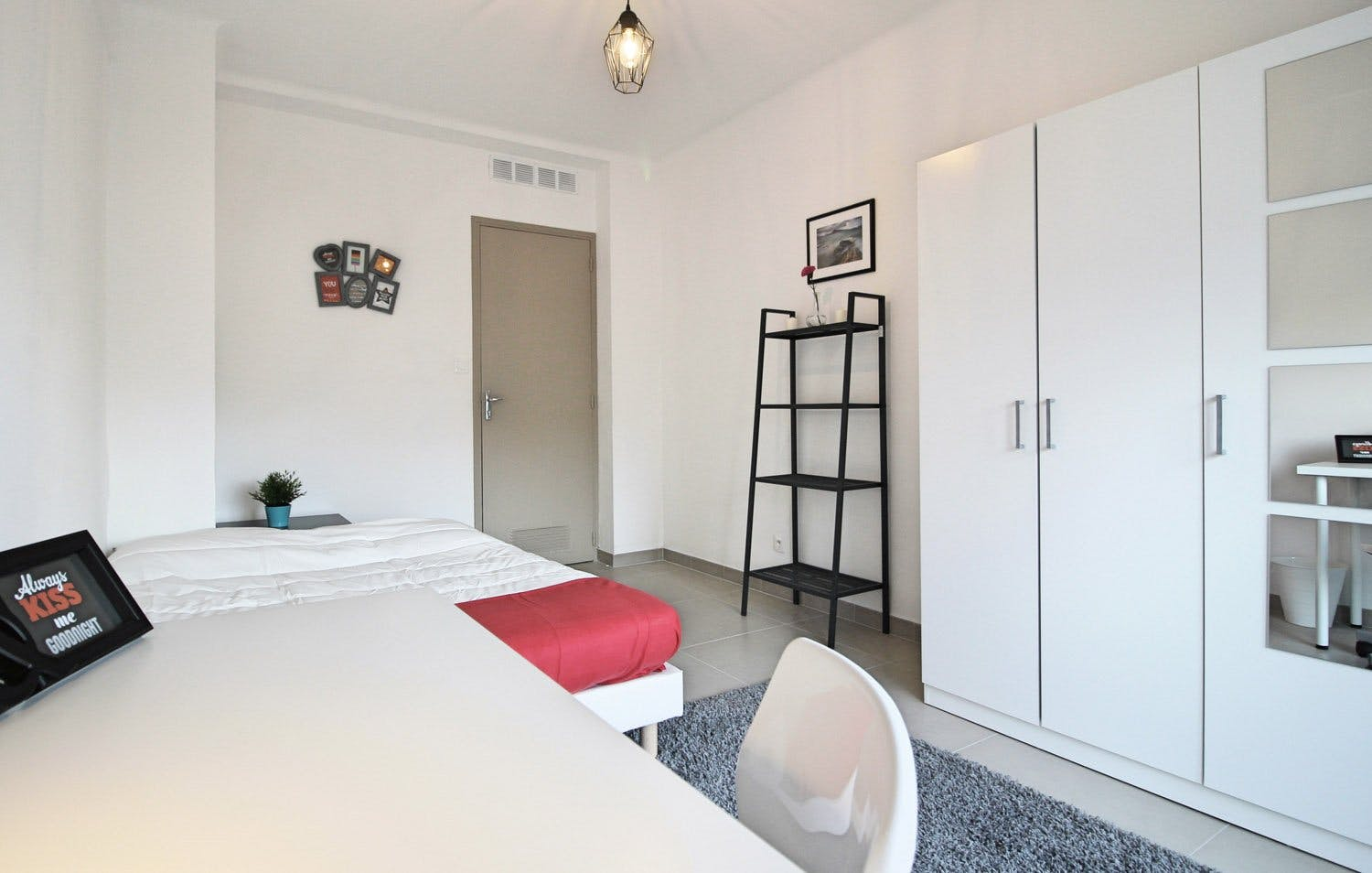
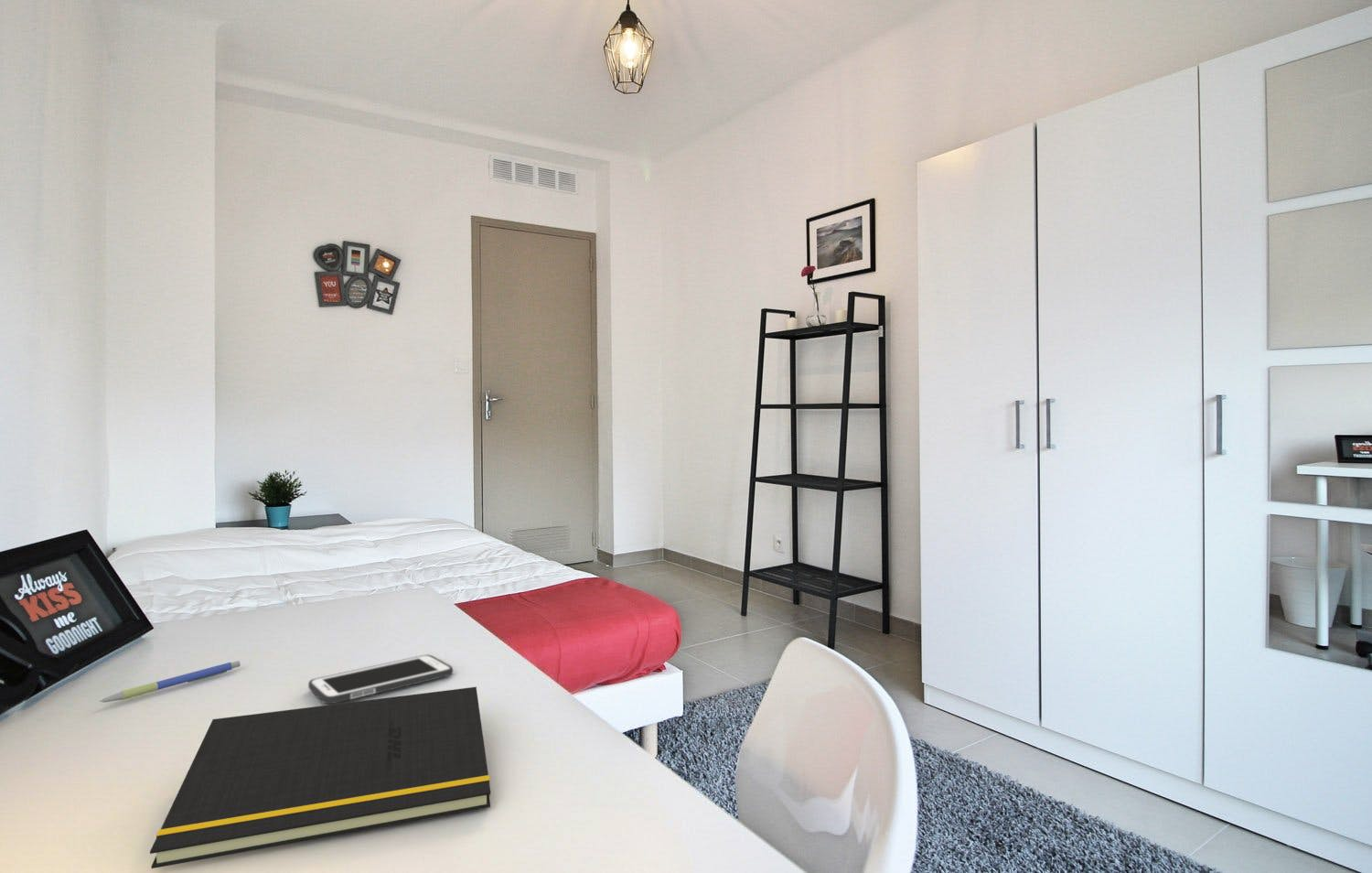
+ cell phone [307,653,454,705]
+ pen [99,660,241,704]
+ notepad [149,686,491,869]
